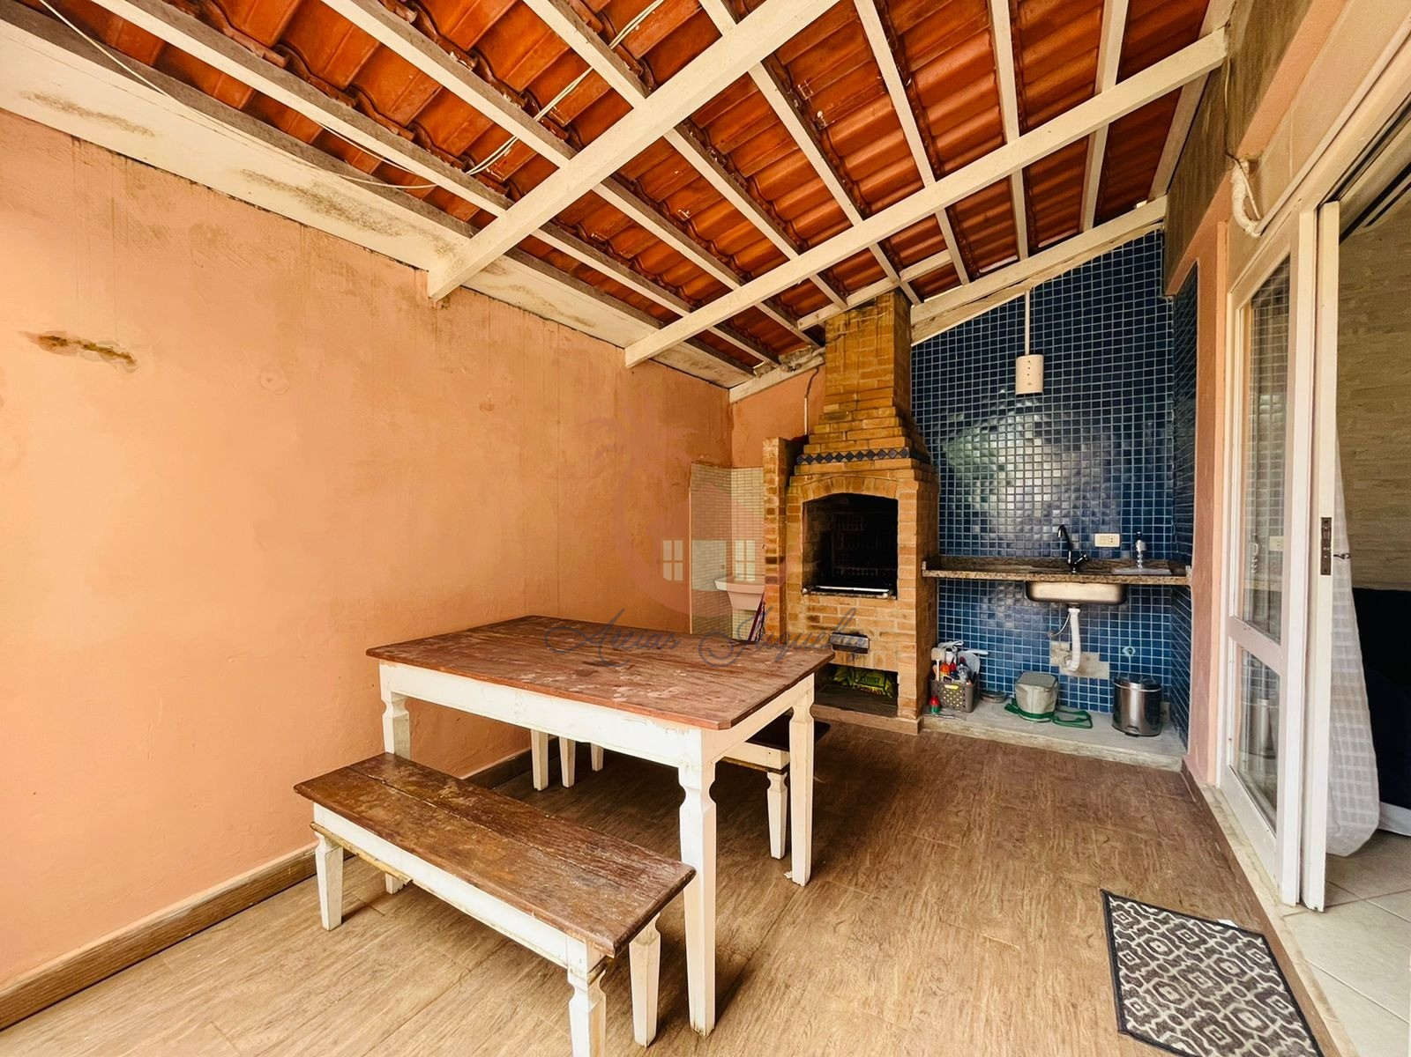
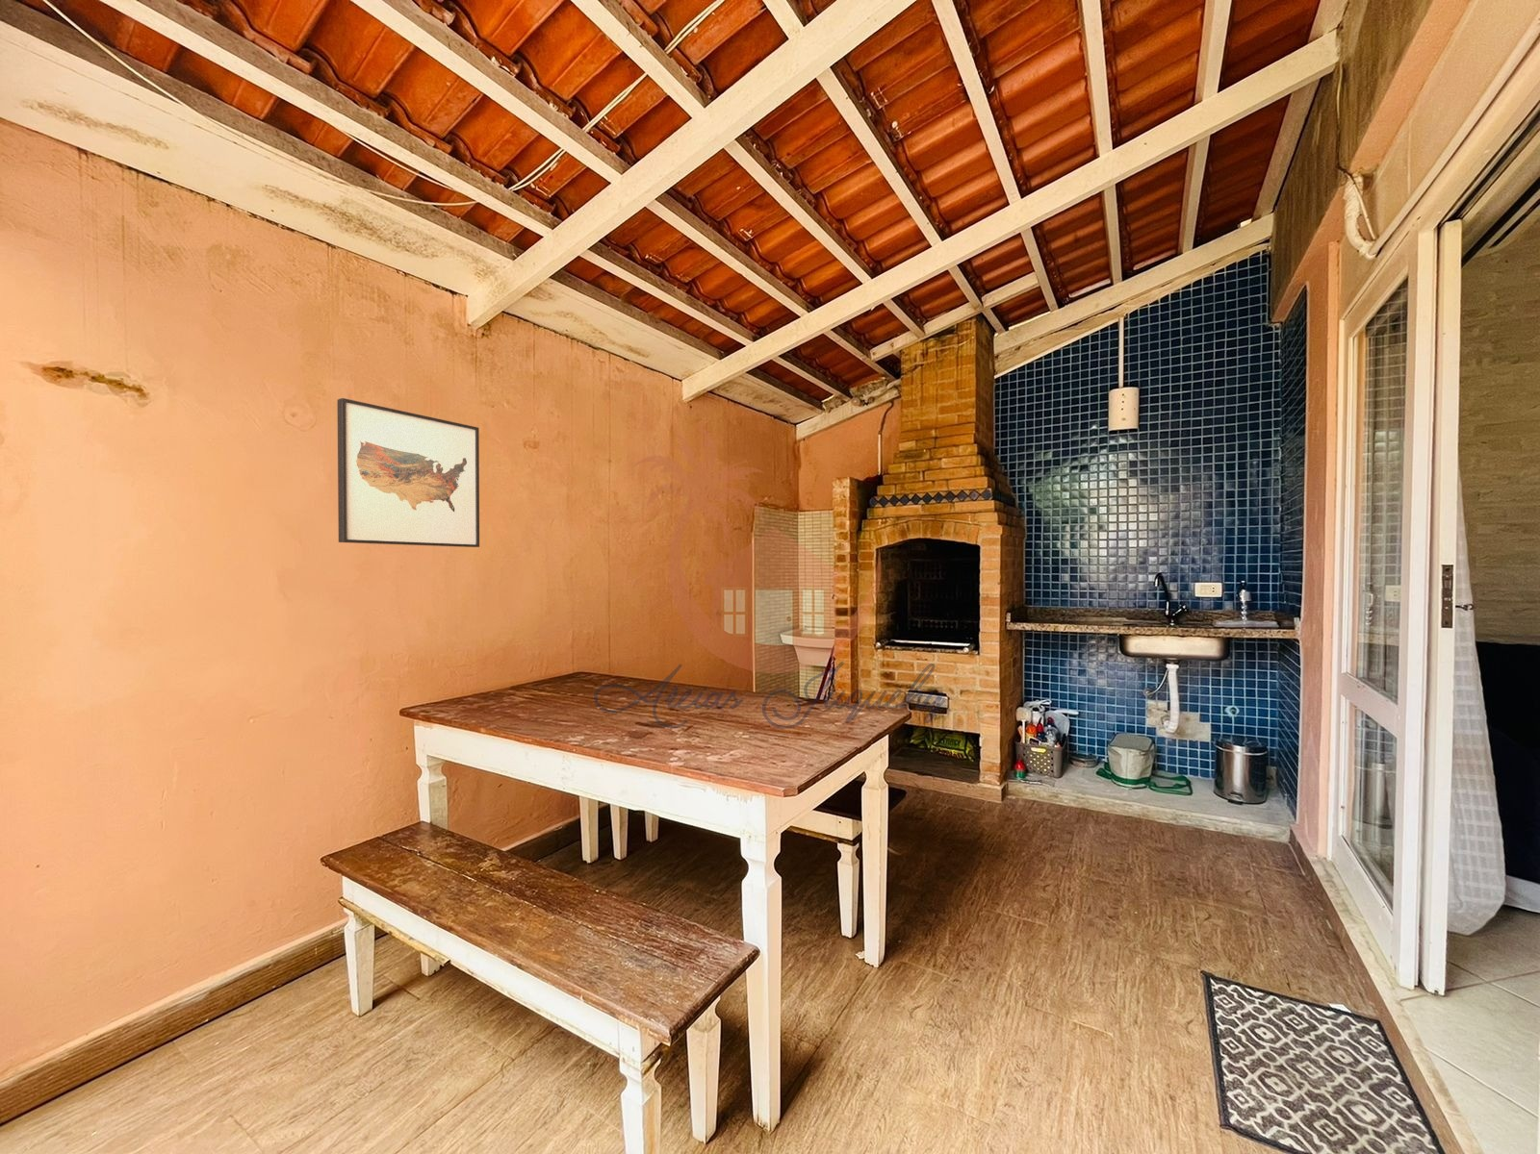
+ wall art [337,398,480,548]
